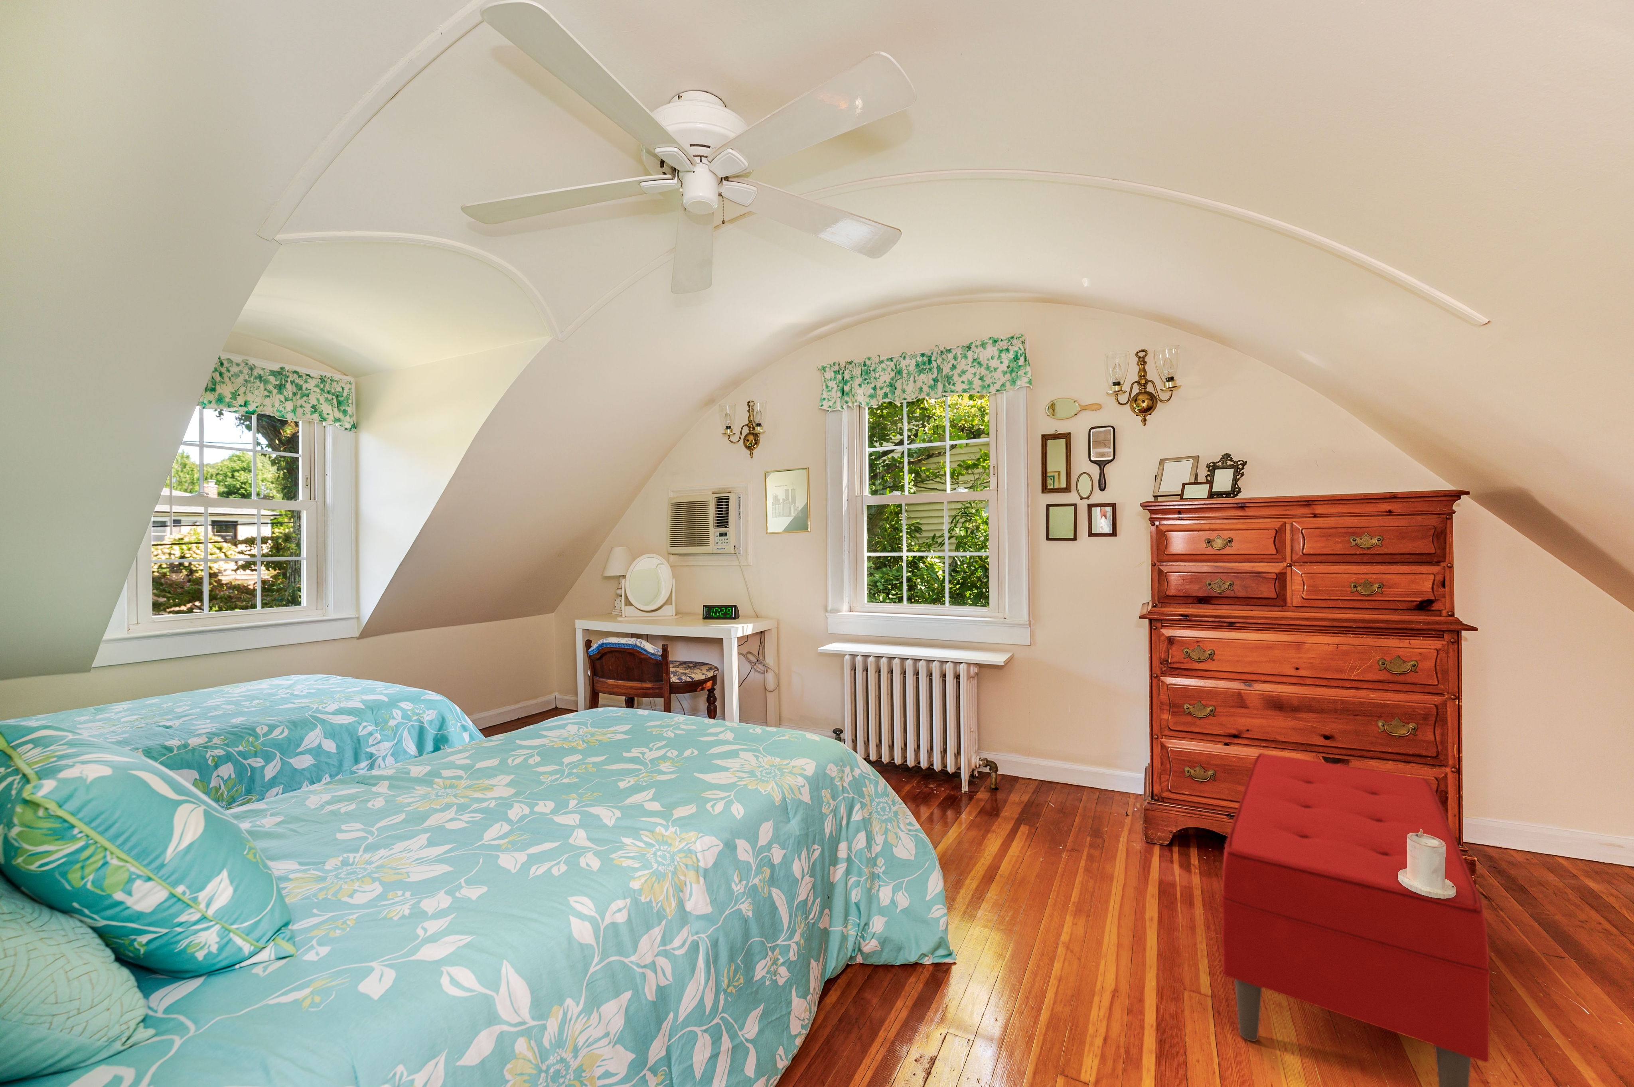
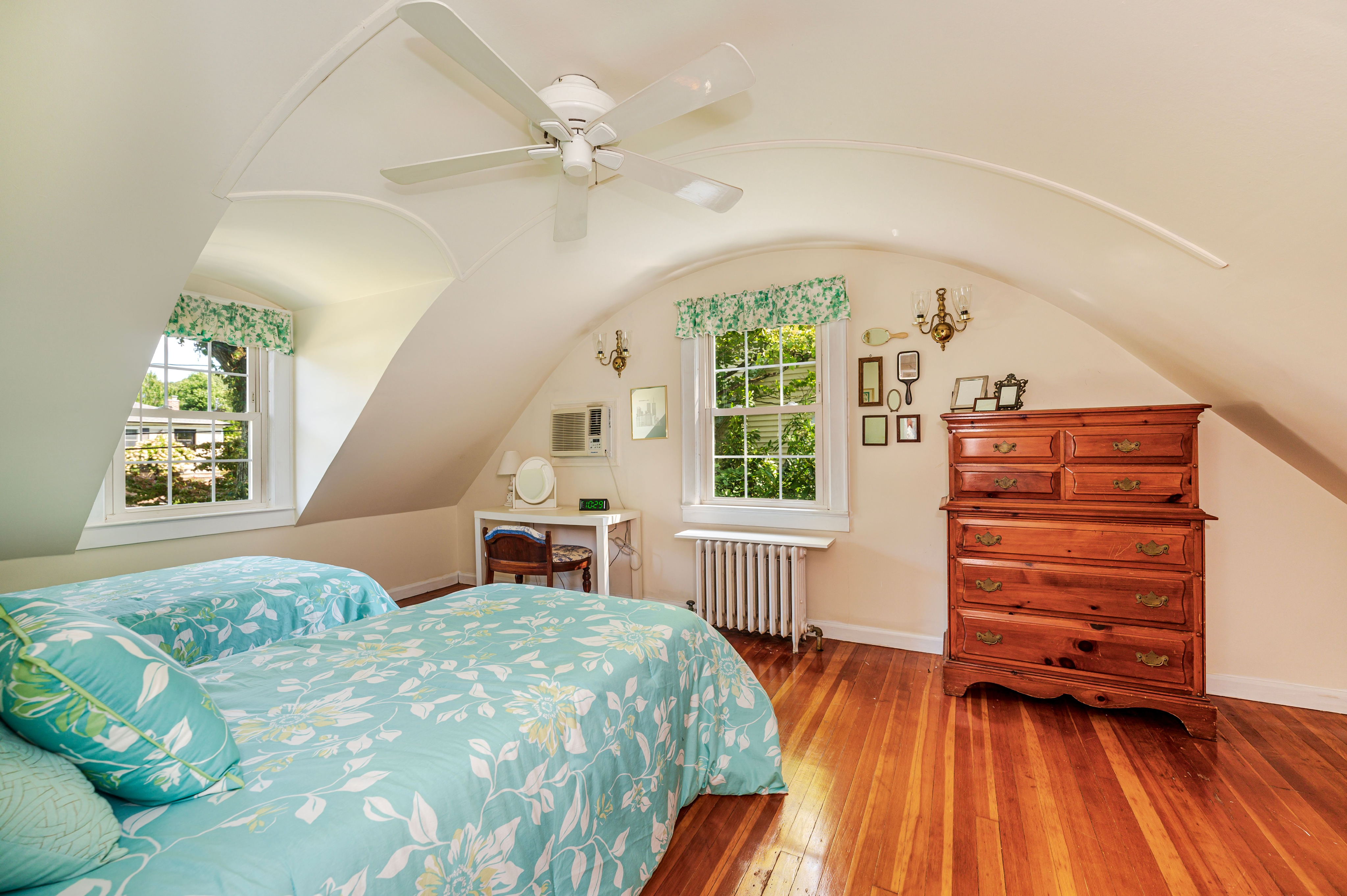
- candle [1397,830,1456,899]
- bench [1220,752,1491,1087]
